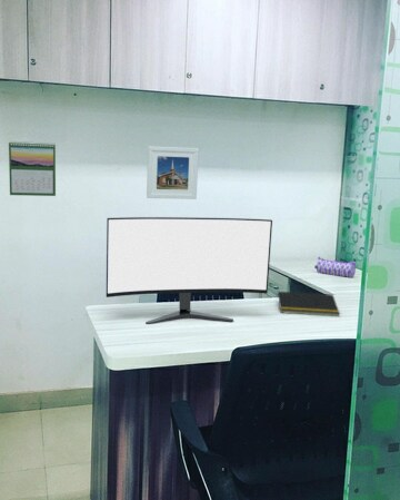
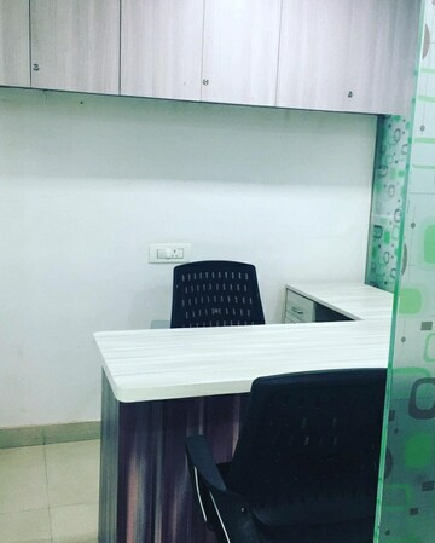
- pencil case [313,256,357,278]
- notepad [274,291,341,317]
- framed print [146,145,200,200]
- monitor [106,216,273,325]
- calendar [8,140,57,197]
